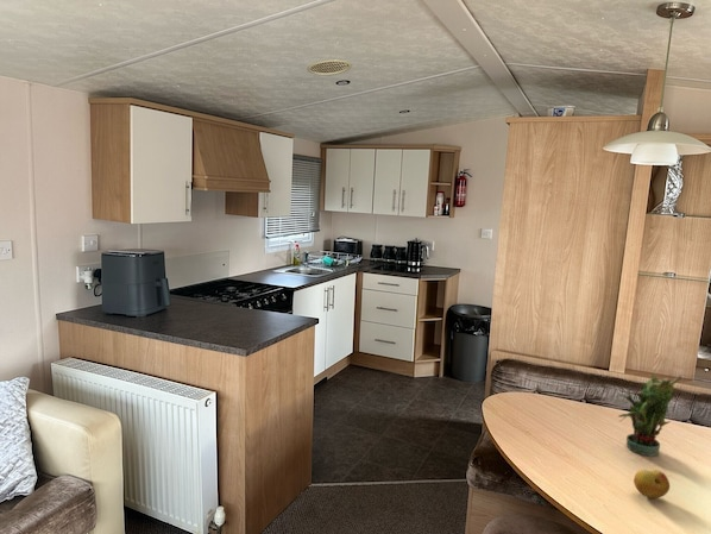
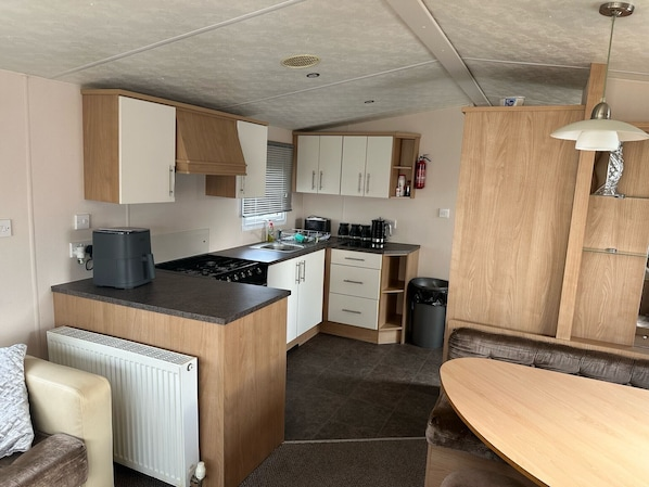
- potted plant [617,372,682,458]
- fruit [633,469,671,500]
